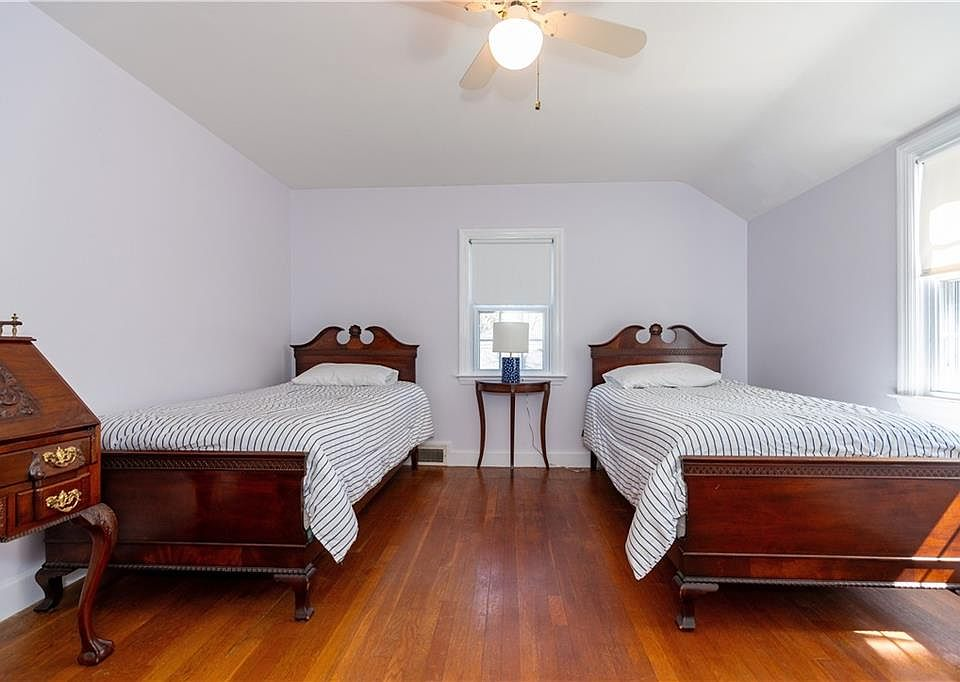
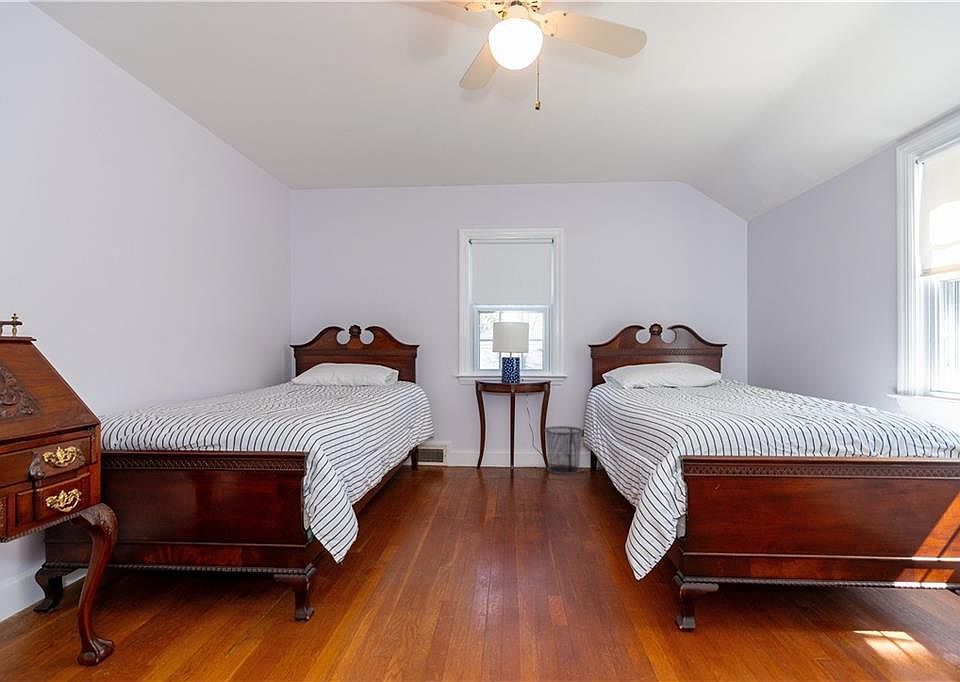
+ waste bin [543,425,584,476]
